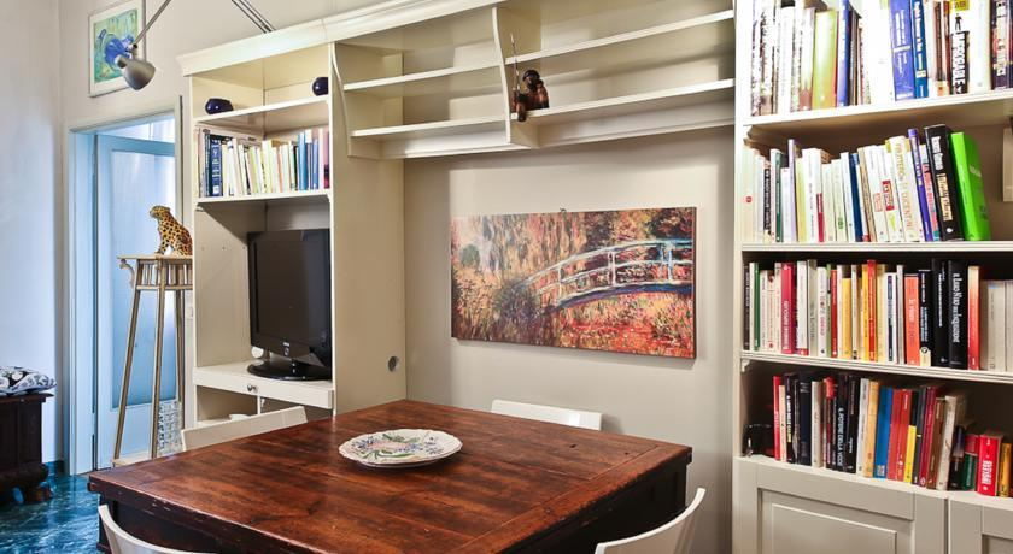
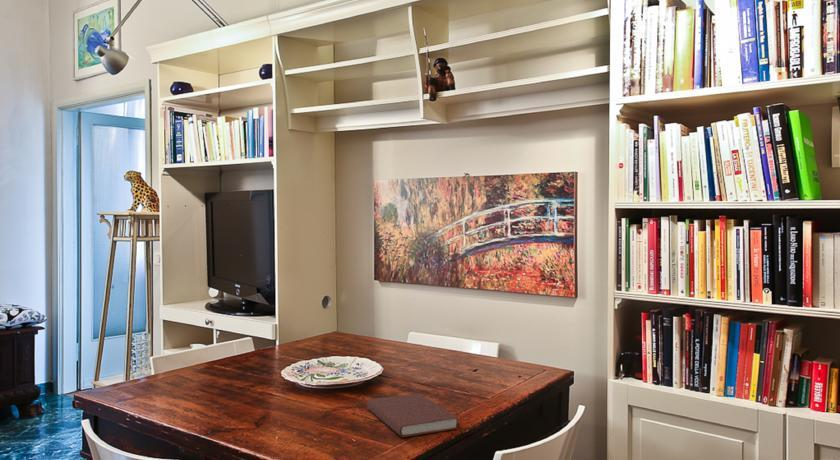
+ book [366,392,459,438]
